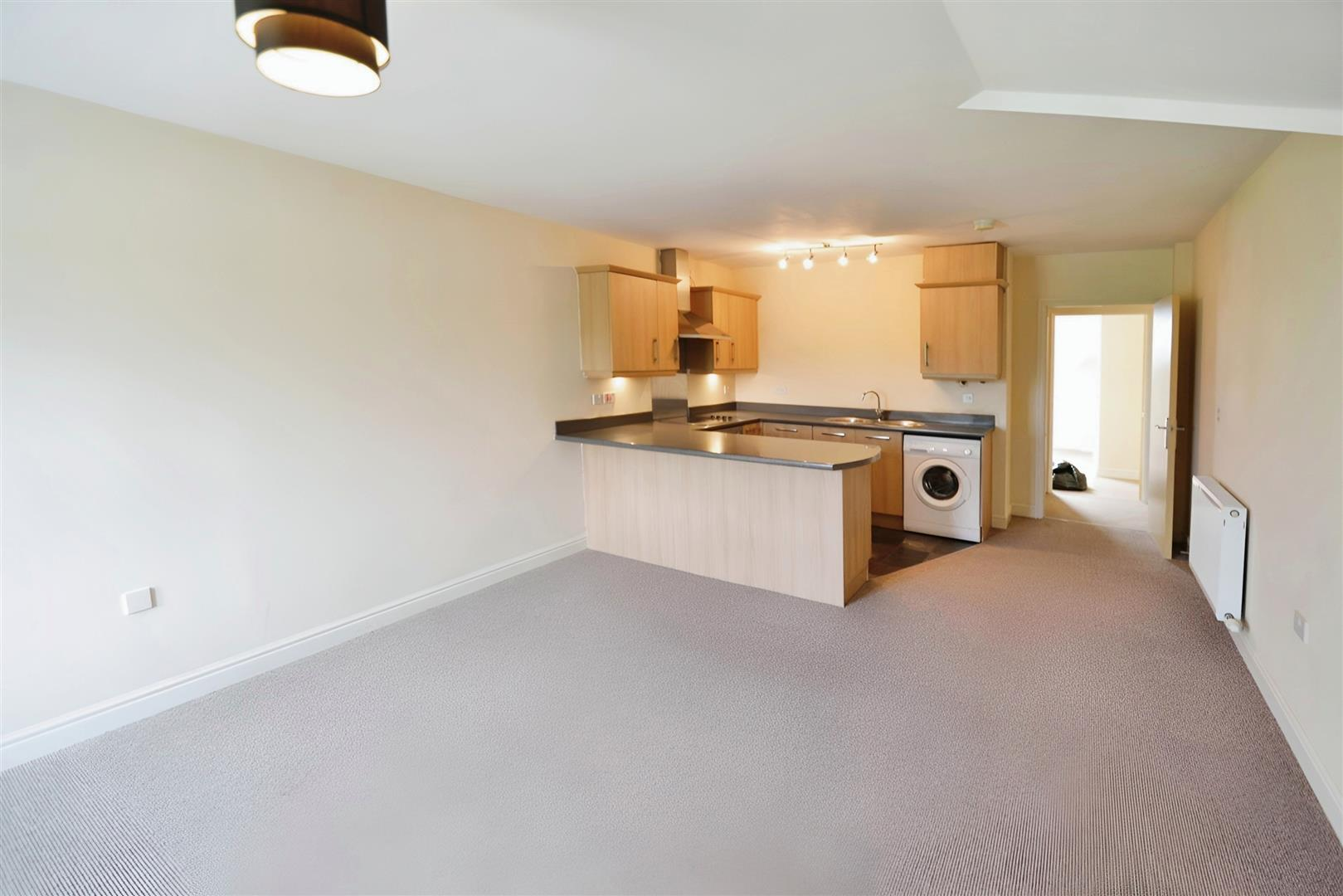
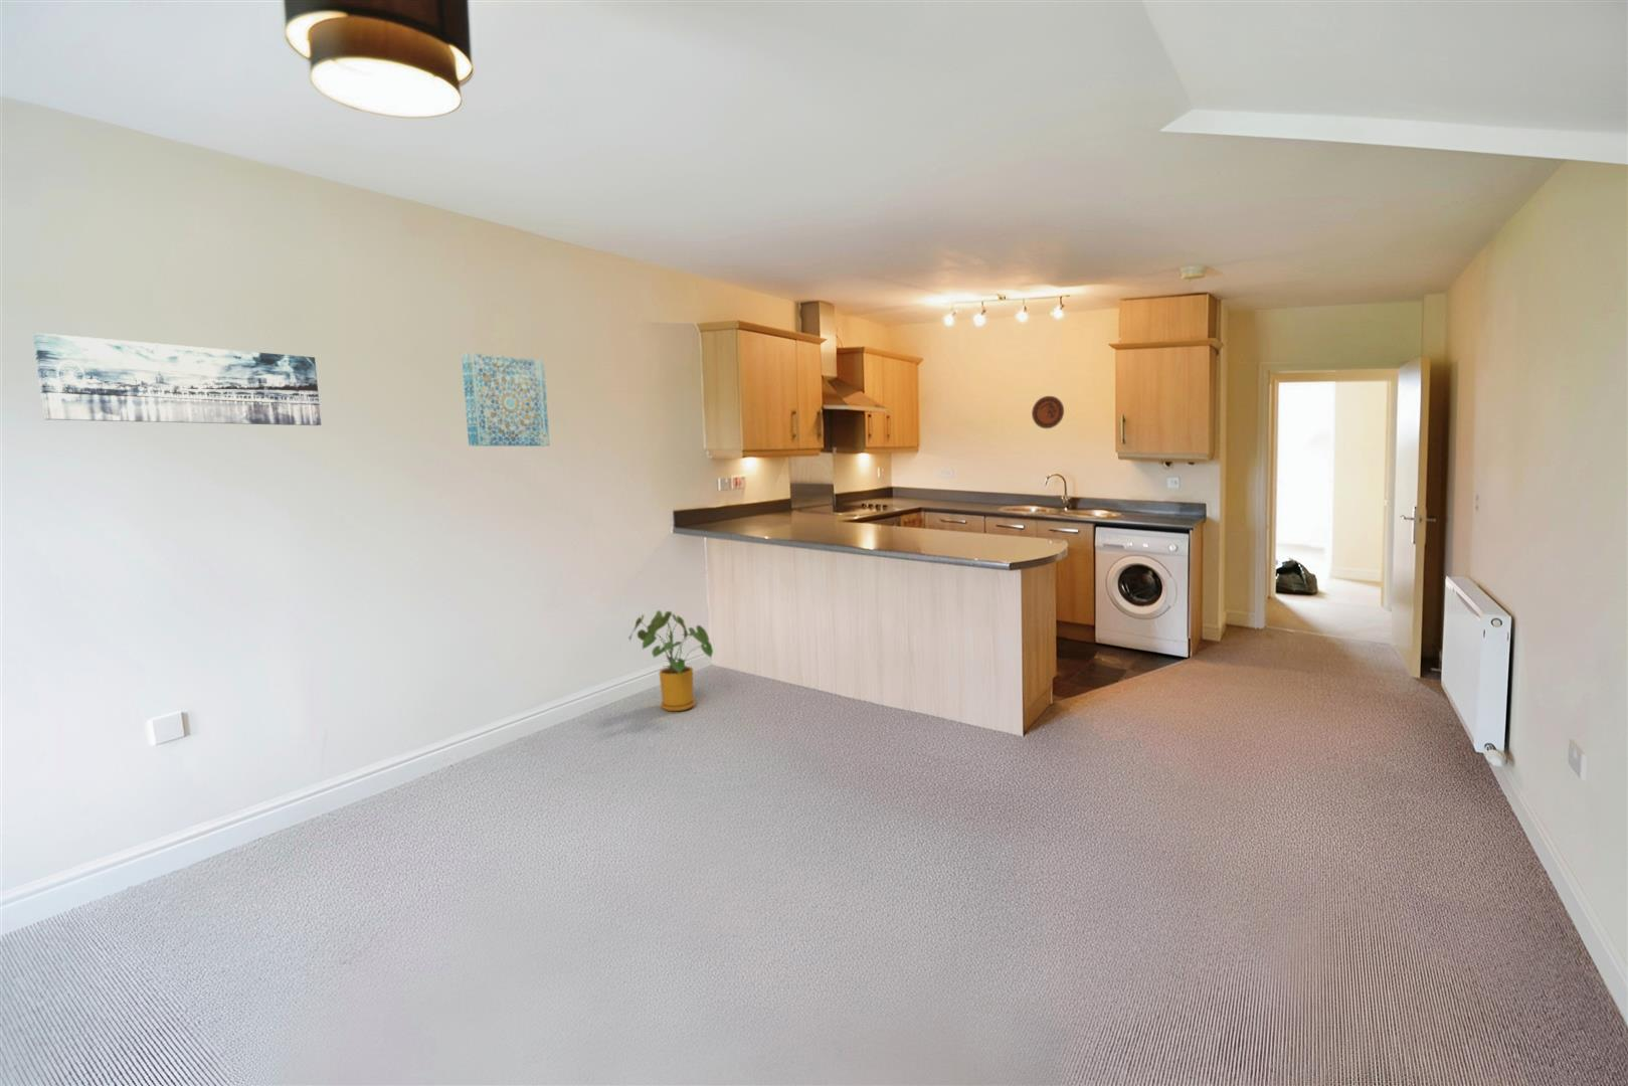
+ decorative plate [1030,395,1064,429]
+ wall art [33,332,321,427]
+ house plant [628,610,714,711]
+ wall art [461,351,552,447]
